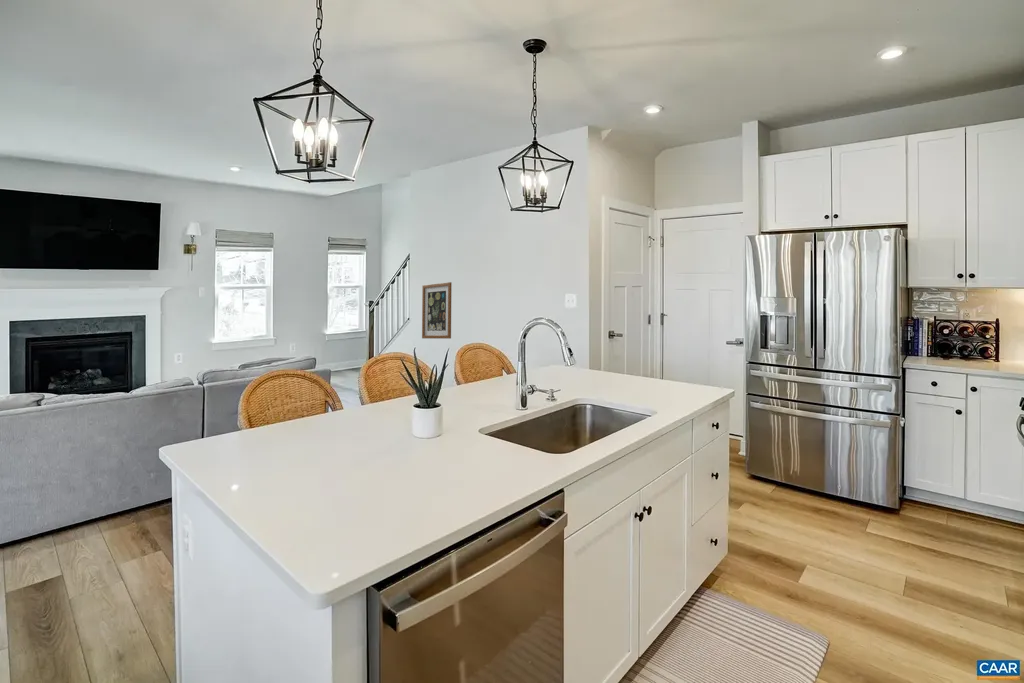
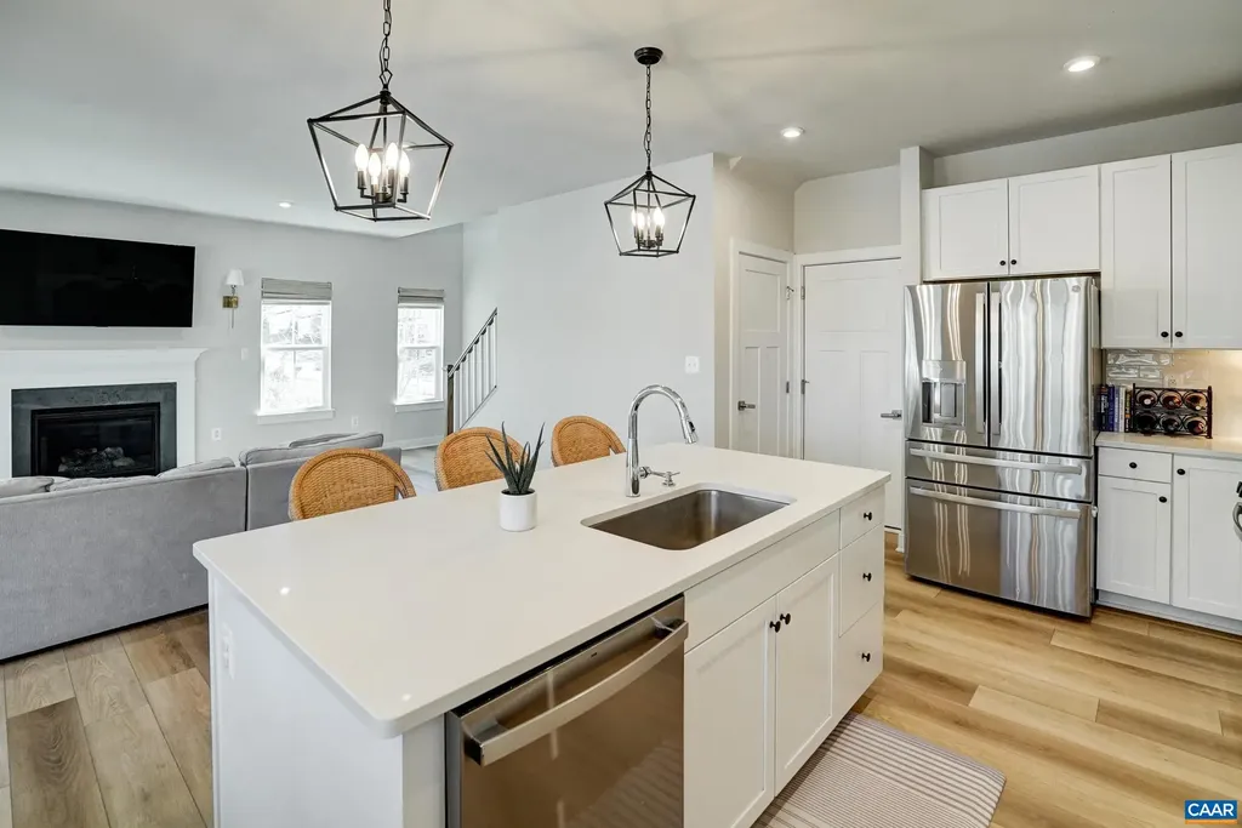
- wall art [421,281,453,340]
